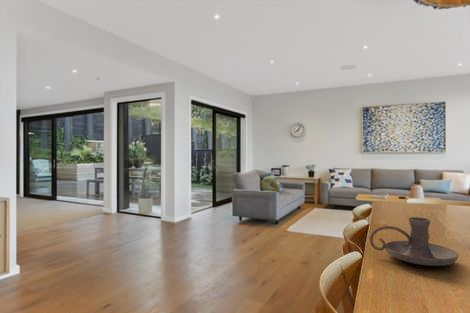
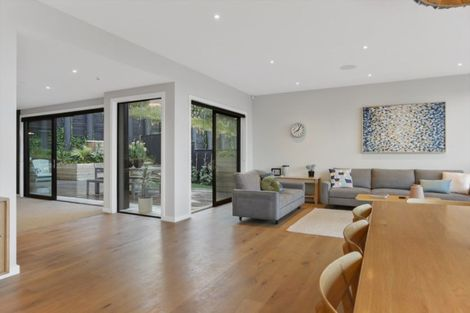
- candle holder [369,216,459,267]
